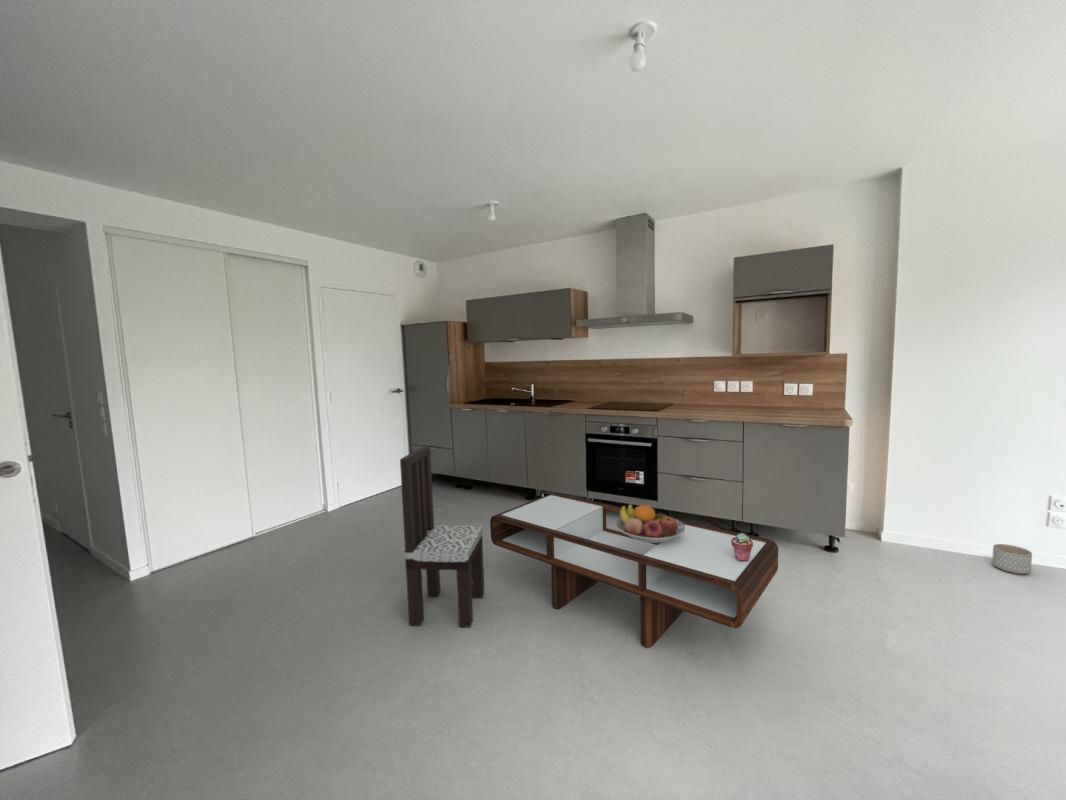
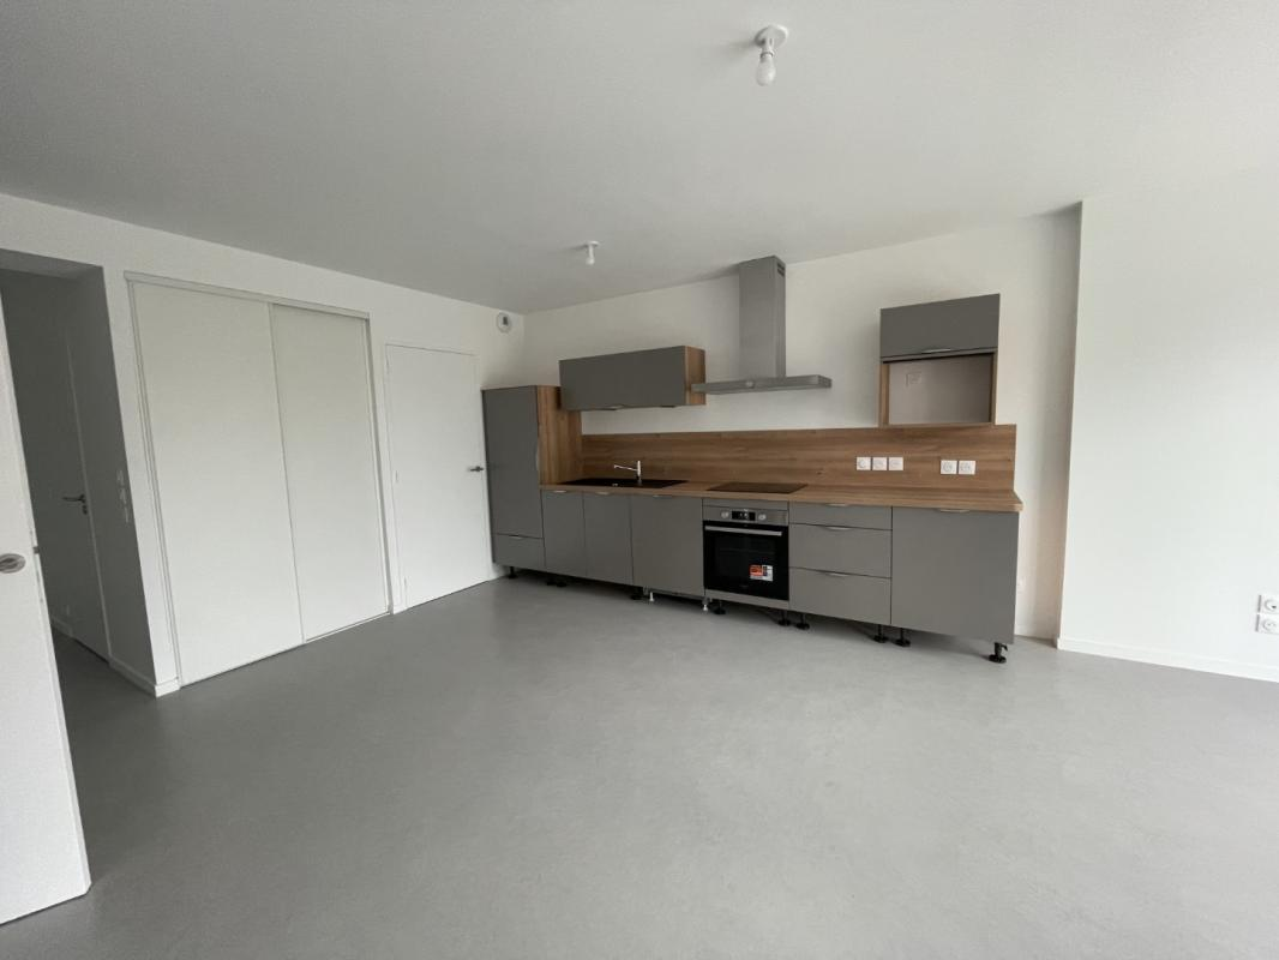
- potted succulent [731,532,753,561]
- fruit bowl [615,503,685,543]
- planter [991,543,1033,575]
- coffee table [489,492,779,649]
- dining chair [399,445,485,629]
